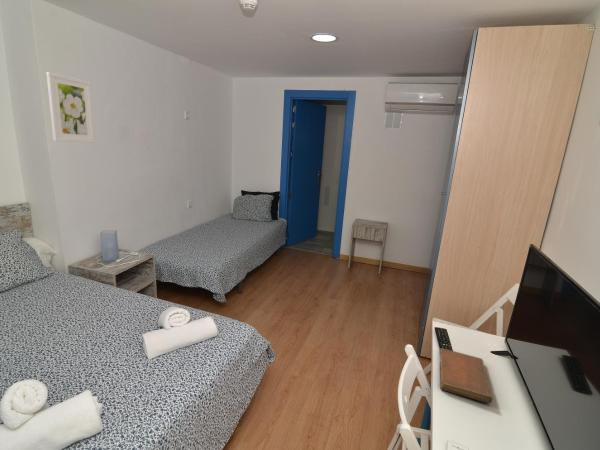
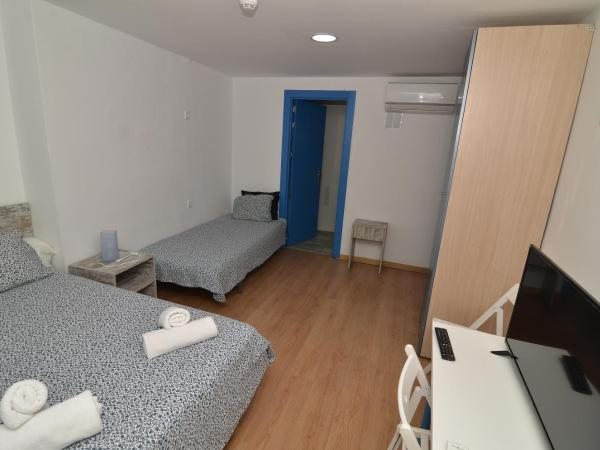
- notebook [439,347,494,404]
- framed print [45,71,96,144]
